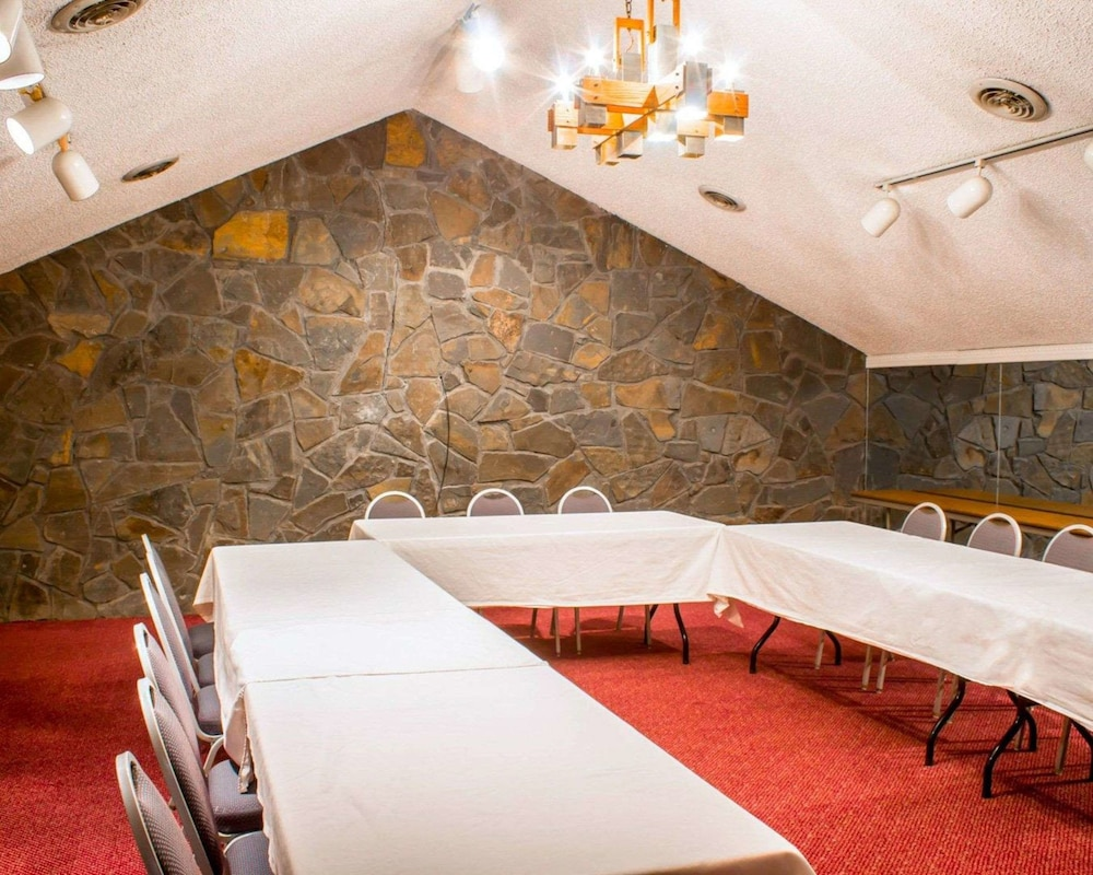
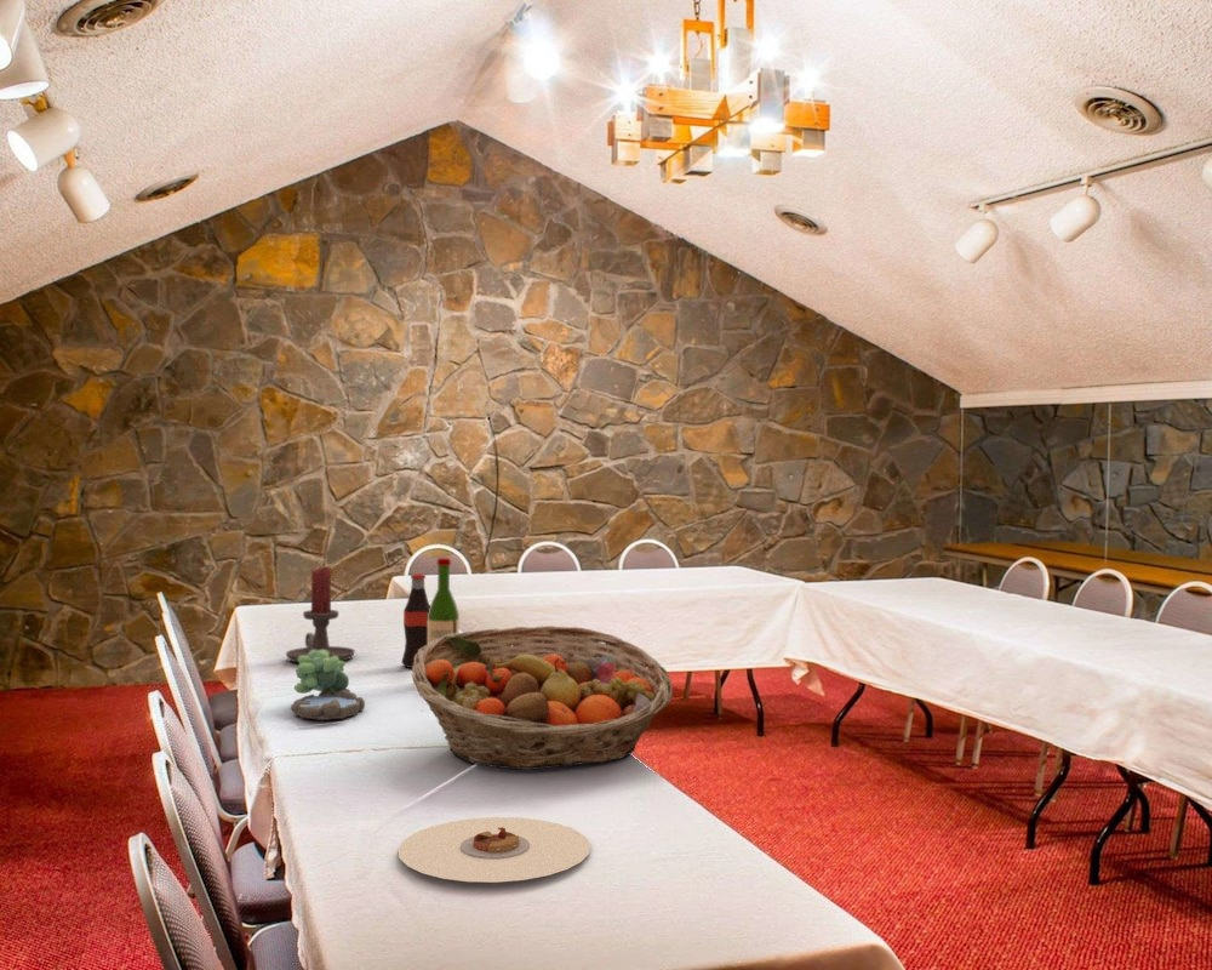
+ bottle [400,572,430,669]
+ wine bottle [428,557,461,645]
+ plate [396,816,591,884]
+ fruit basket [411,624,674,771]
+ plant [290,650,366,721]
+ candle holder [285,565,356,664]
